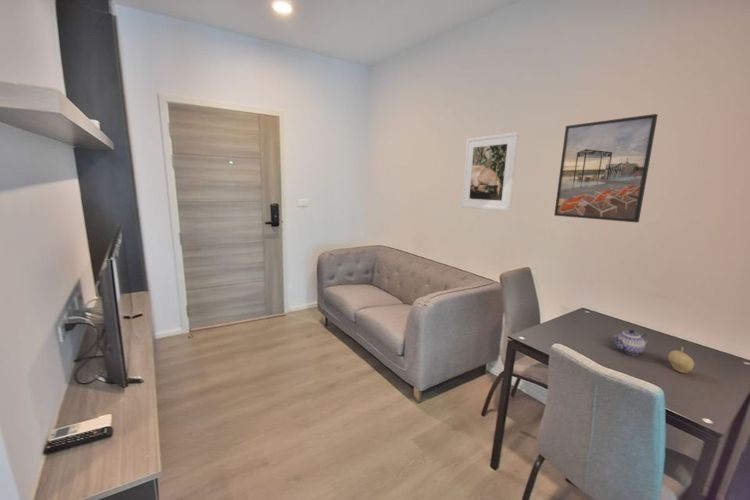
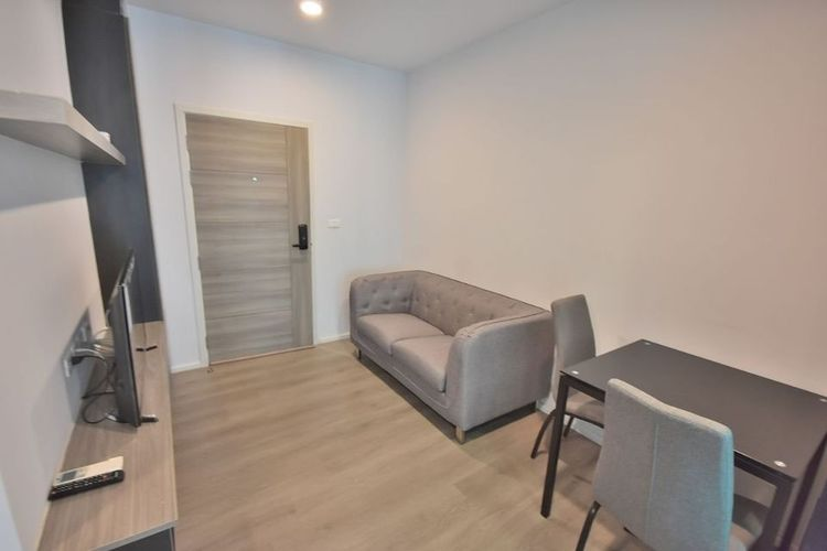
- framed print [460,131,520,212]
- teapot [613,328,649,356]
- fruit [667,346,695,374]
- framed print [553,113,659,223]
